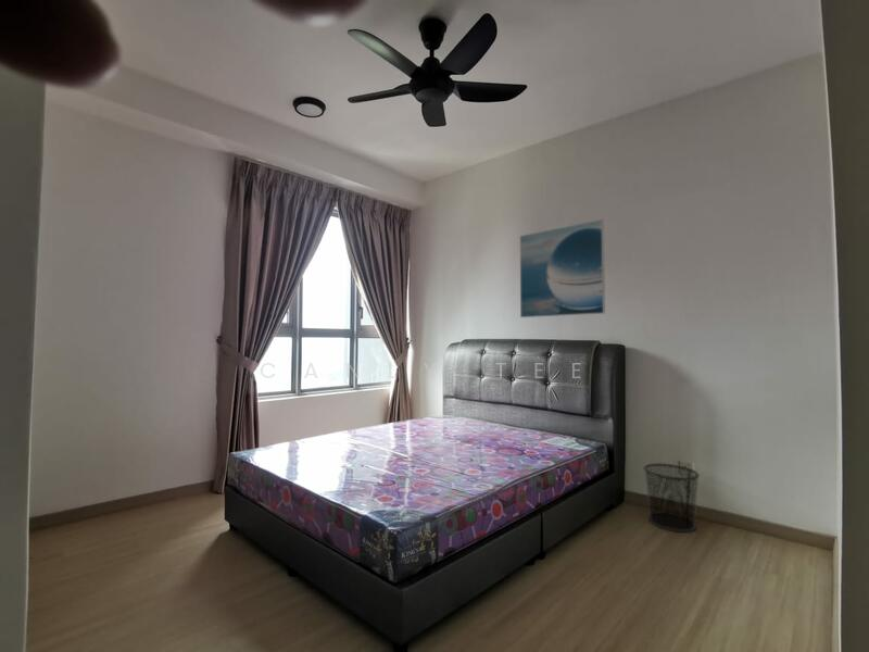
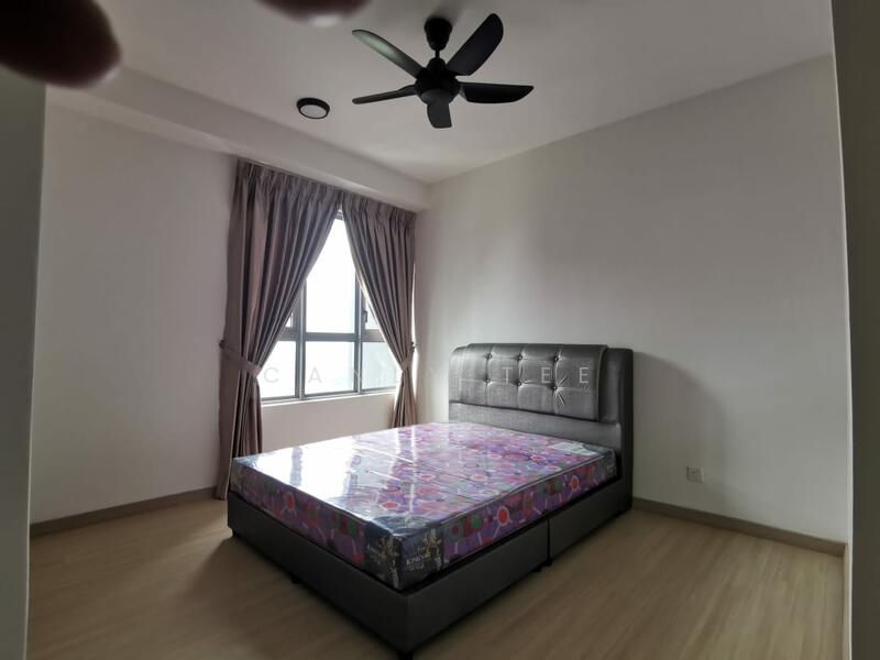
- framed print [519,218,606,318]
- waste bin [643,463,701,534]
